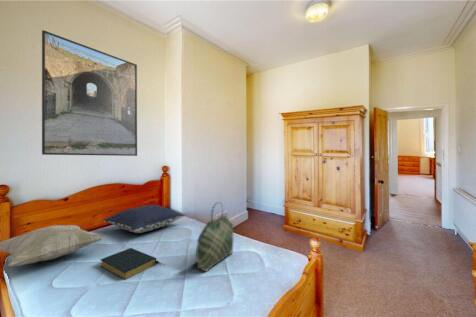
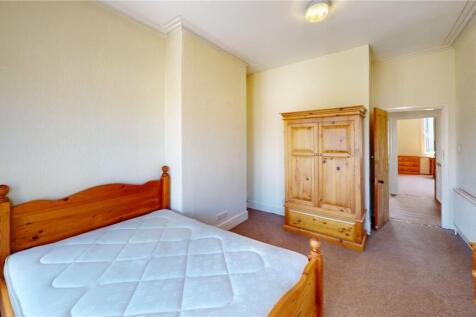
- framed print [41,29,138,157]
- pillow [102,204,186,234]
- decorative pillow [0,224,105,268]
- hardback book [99,247,158,281]
- tote bag [195,201,234,273]
